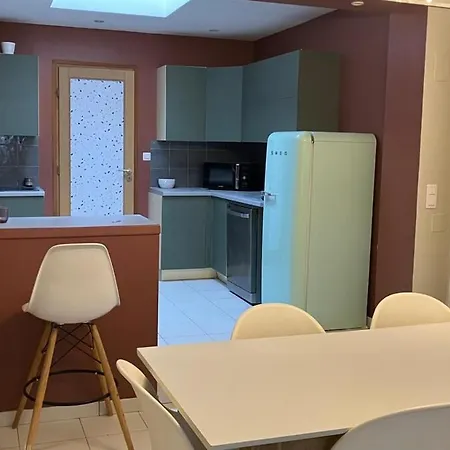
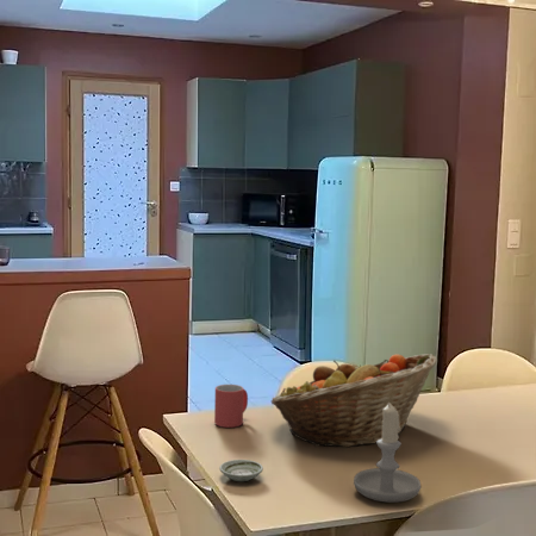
+ mug [213,384,249,429]
+ fruit basket [270,353,438,448]
+ saucer [218,459,264,482]
+ candle [353,403,422,504]
